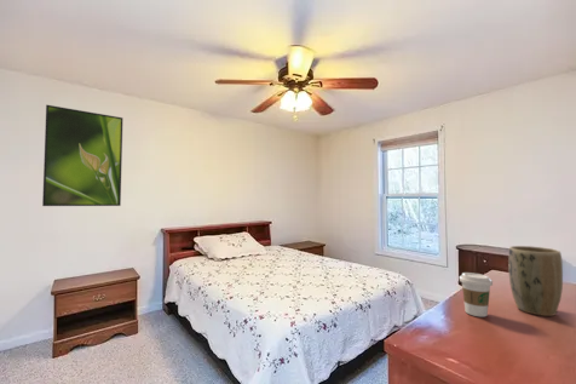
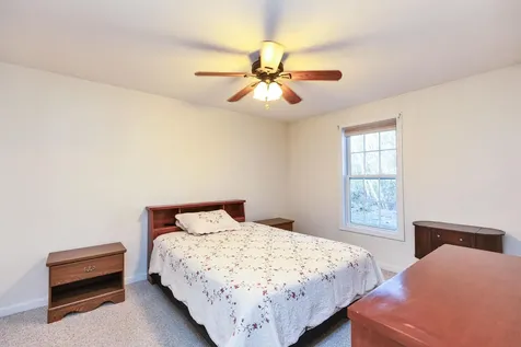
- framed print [41,104,123,207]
- plant pot [507,245,564,317]
- coffee cup [459,271,494,319]
